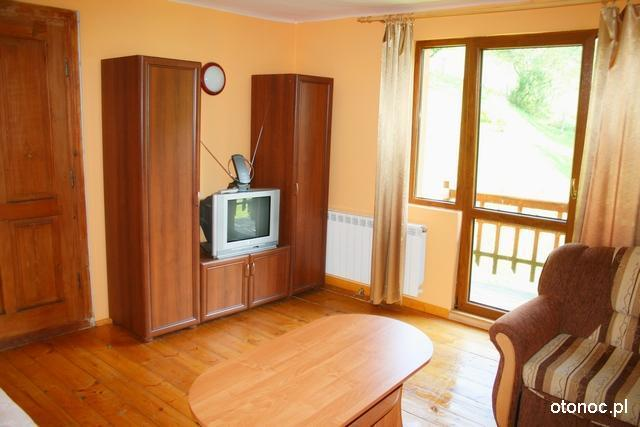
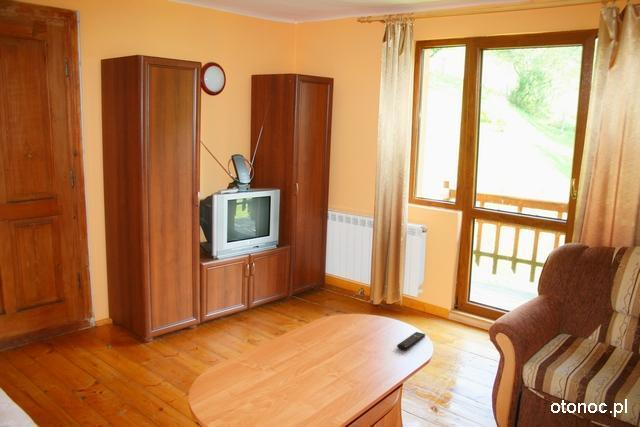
+ remote control [396,331,426,351]
